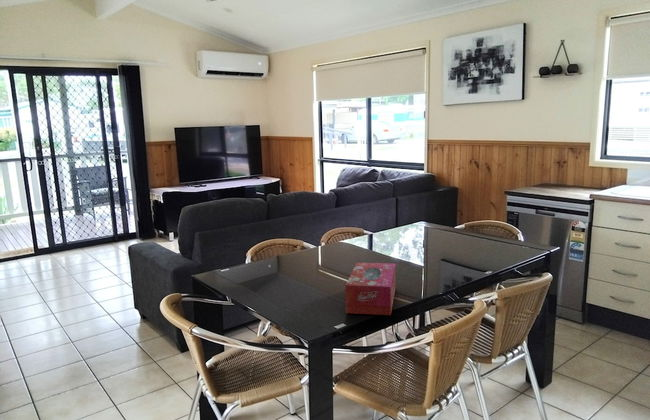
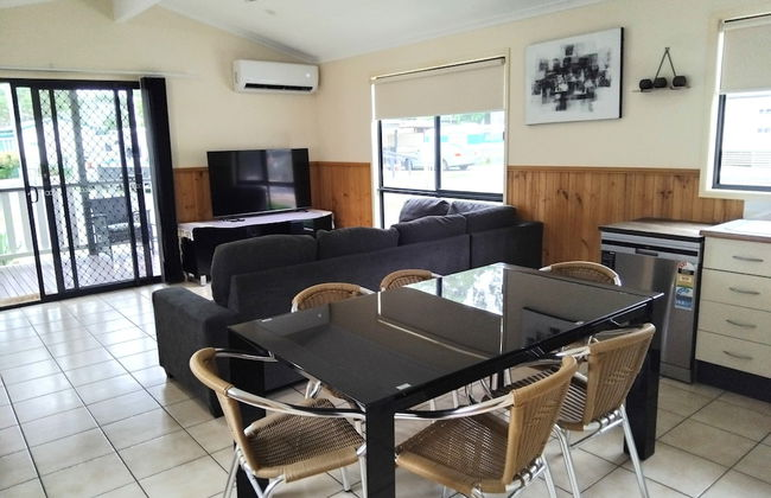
- tissue box [345,262,396,316]
